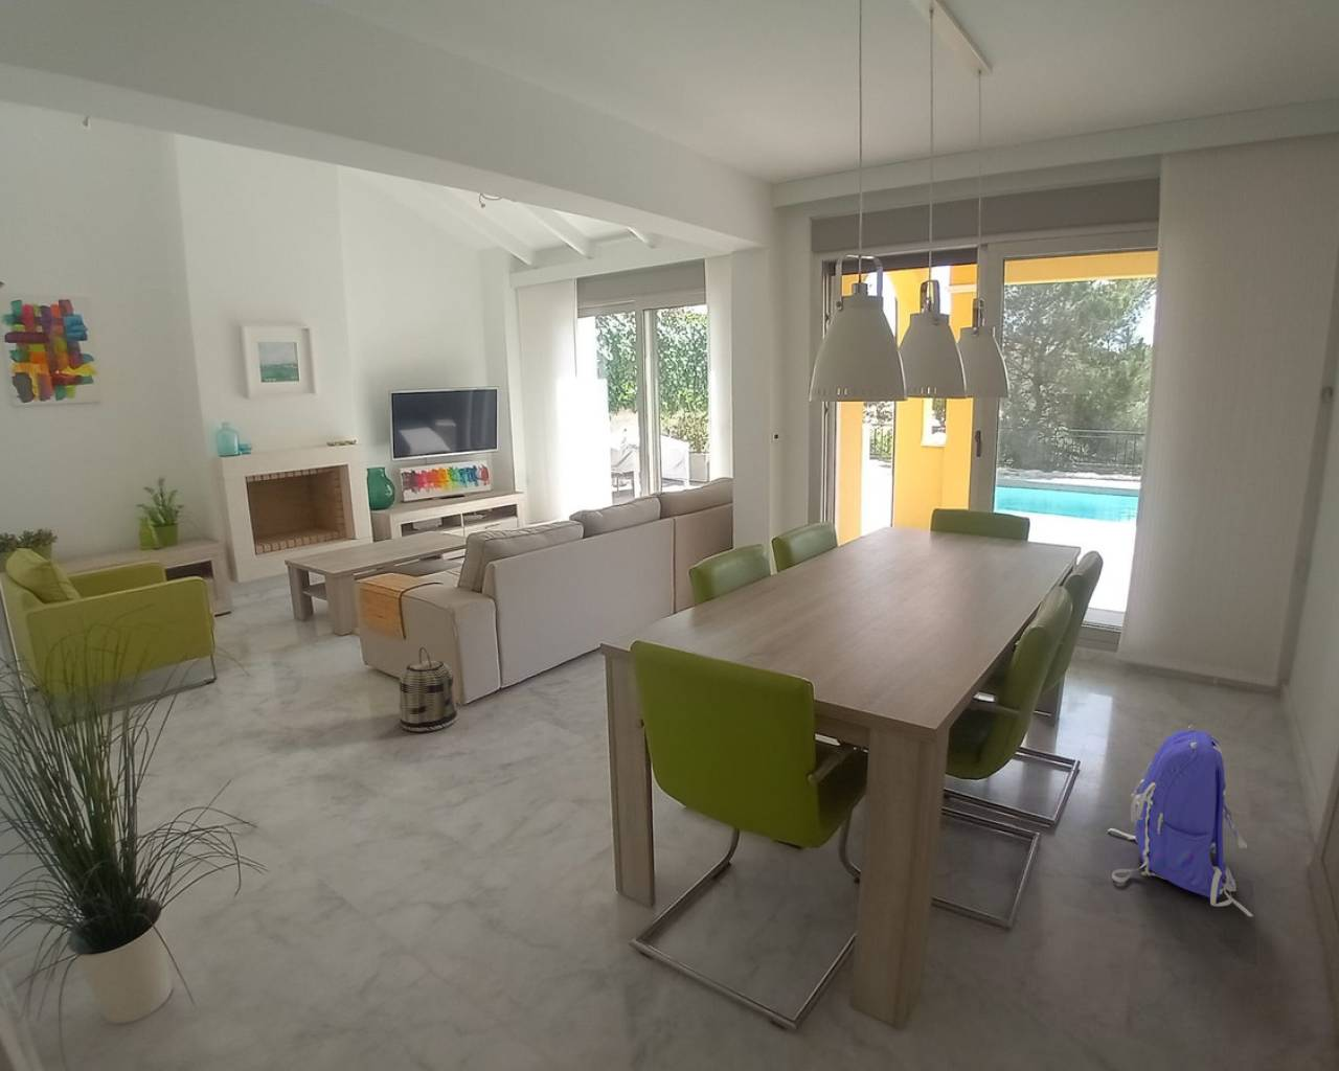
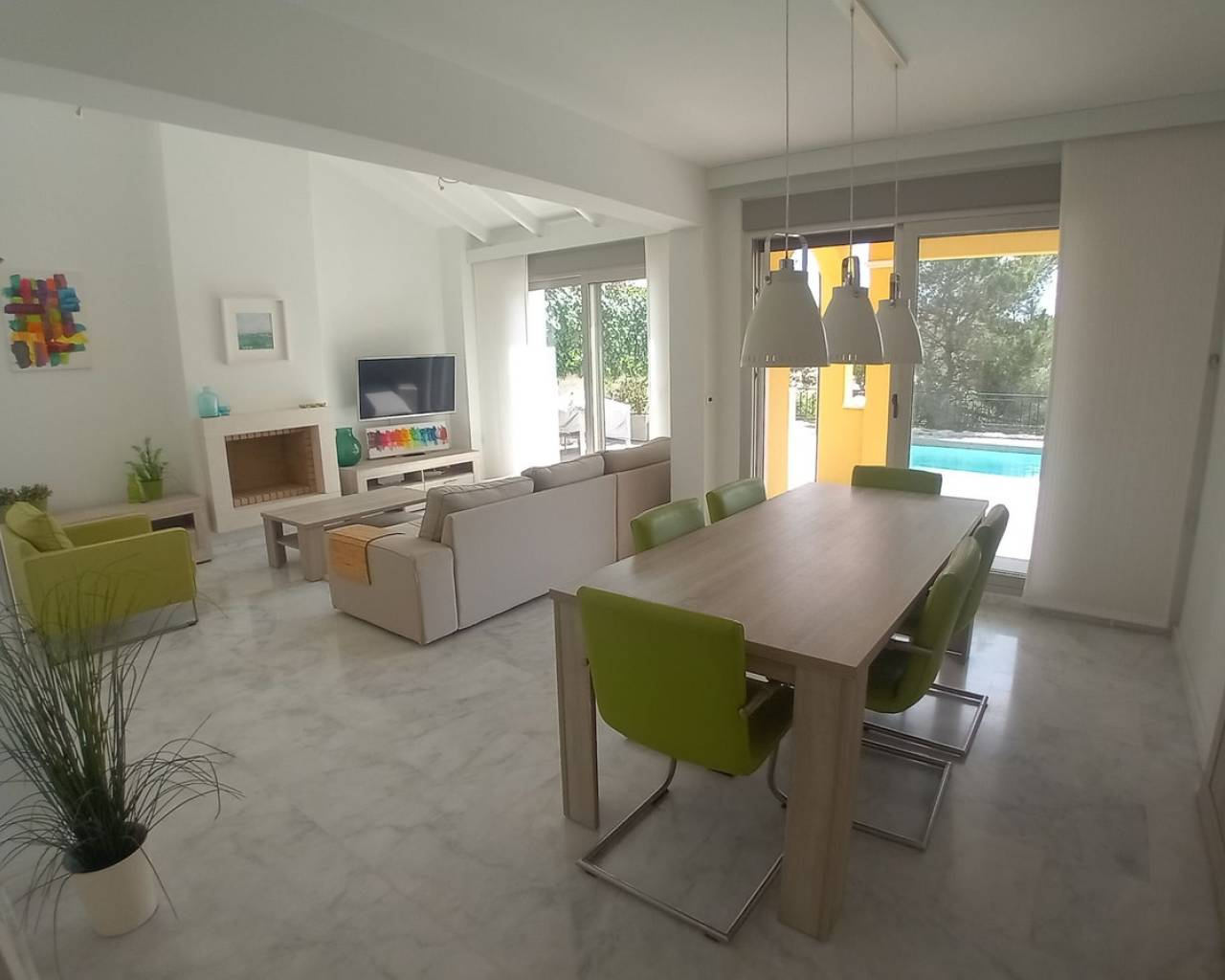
- backpack [1107,723,1254,917]
- basket [399,646,459,732]
